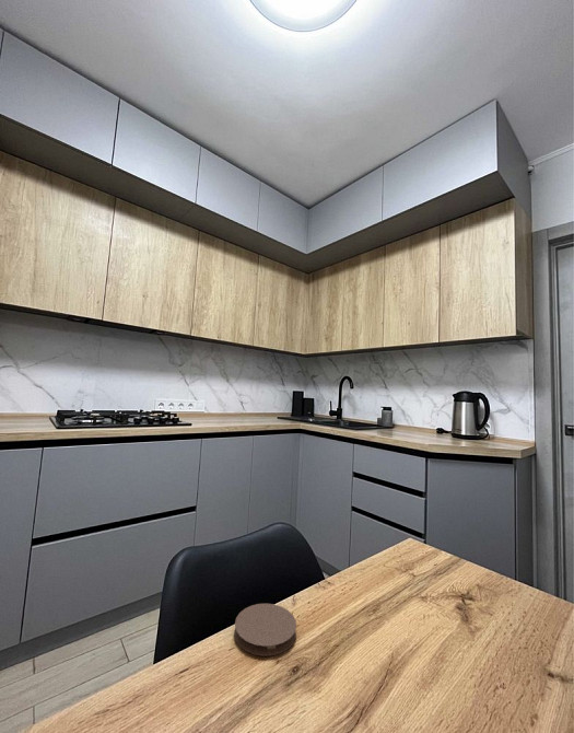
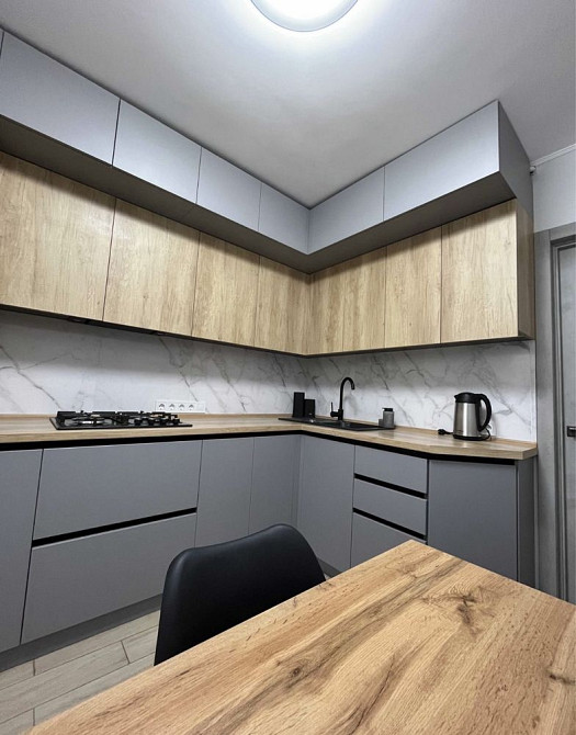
- coaster [233,603,297,658]
